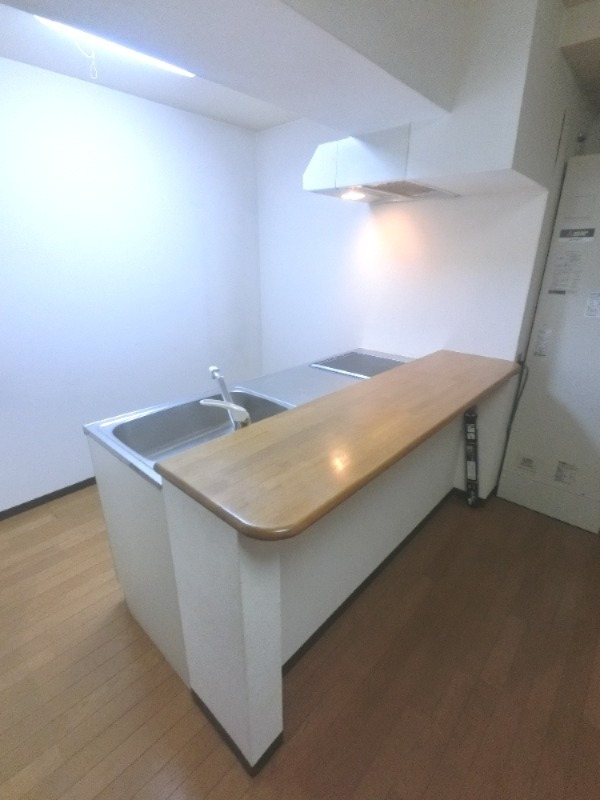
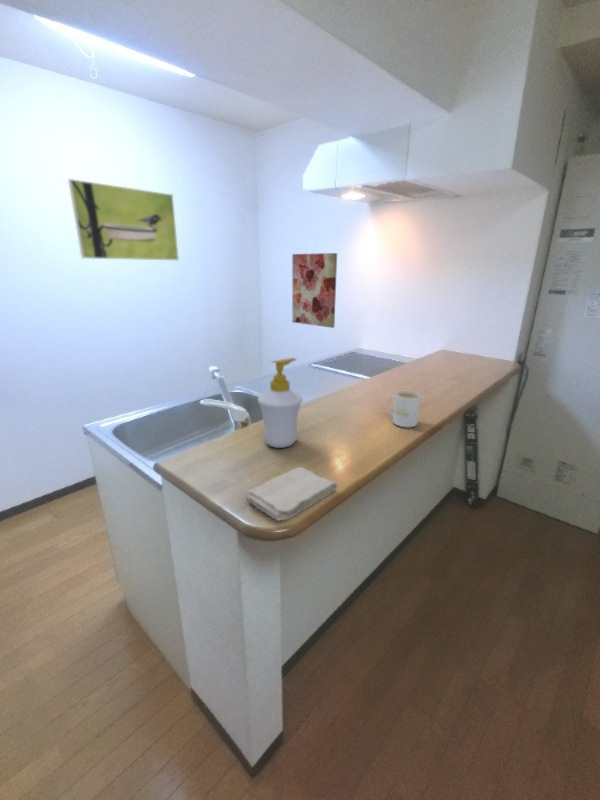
+ mug [386,390,422,429]
+ wall art [291,252,338,329]
+ soap bottle [257,357,303,449]
+ washcloth [246,466,338,522]
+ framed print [67,178,180,261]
